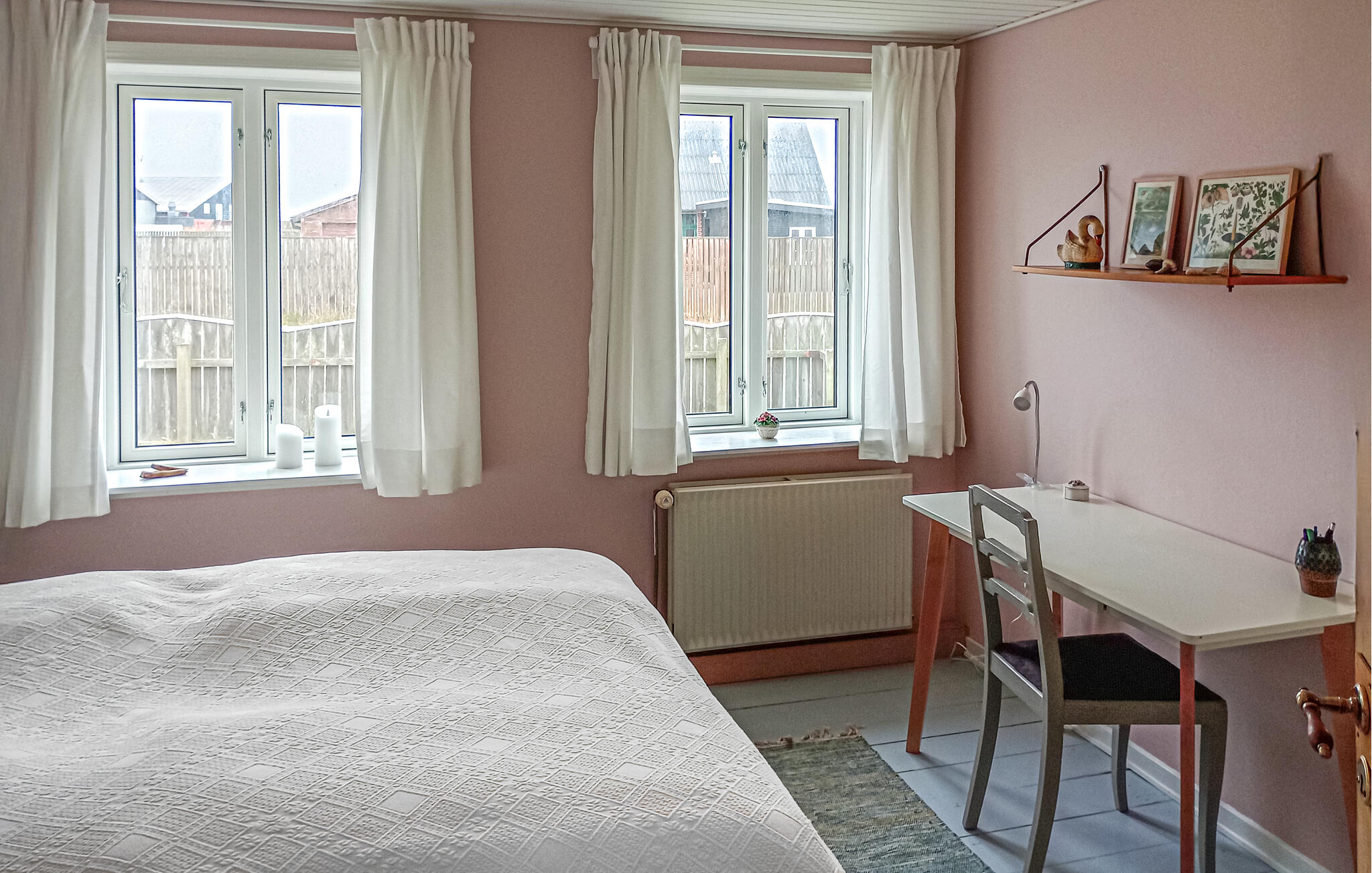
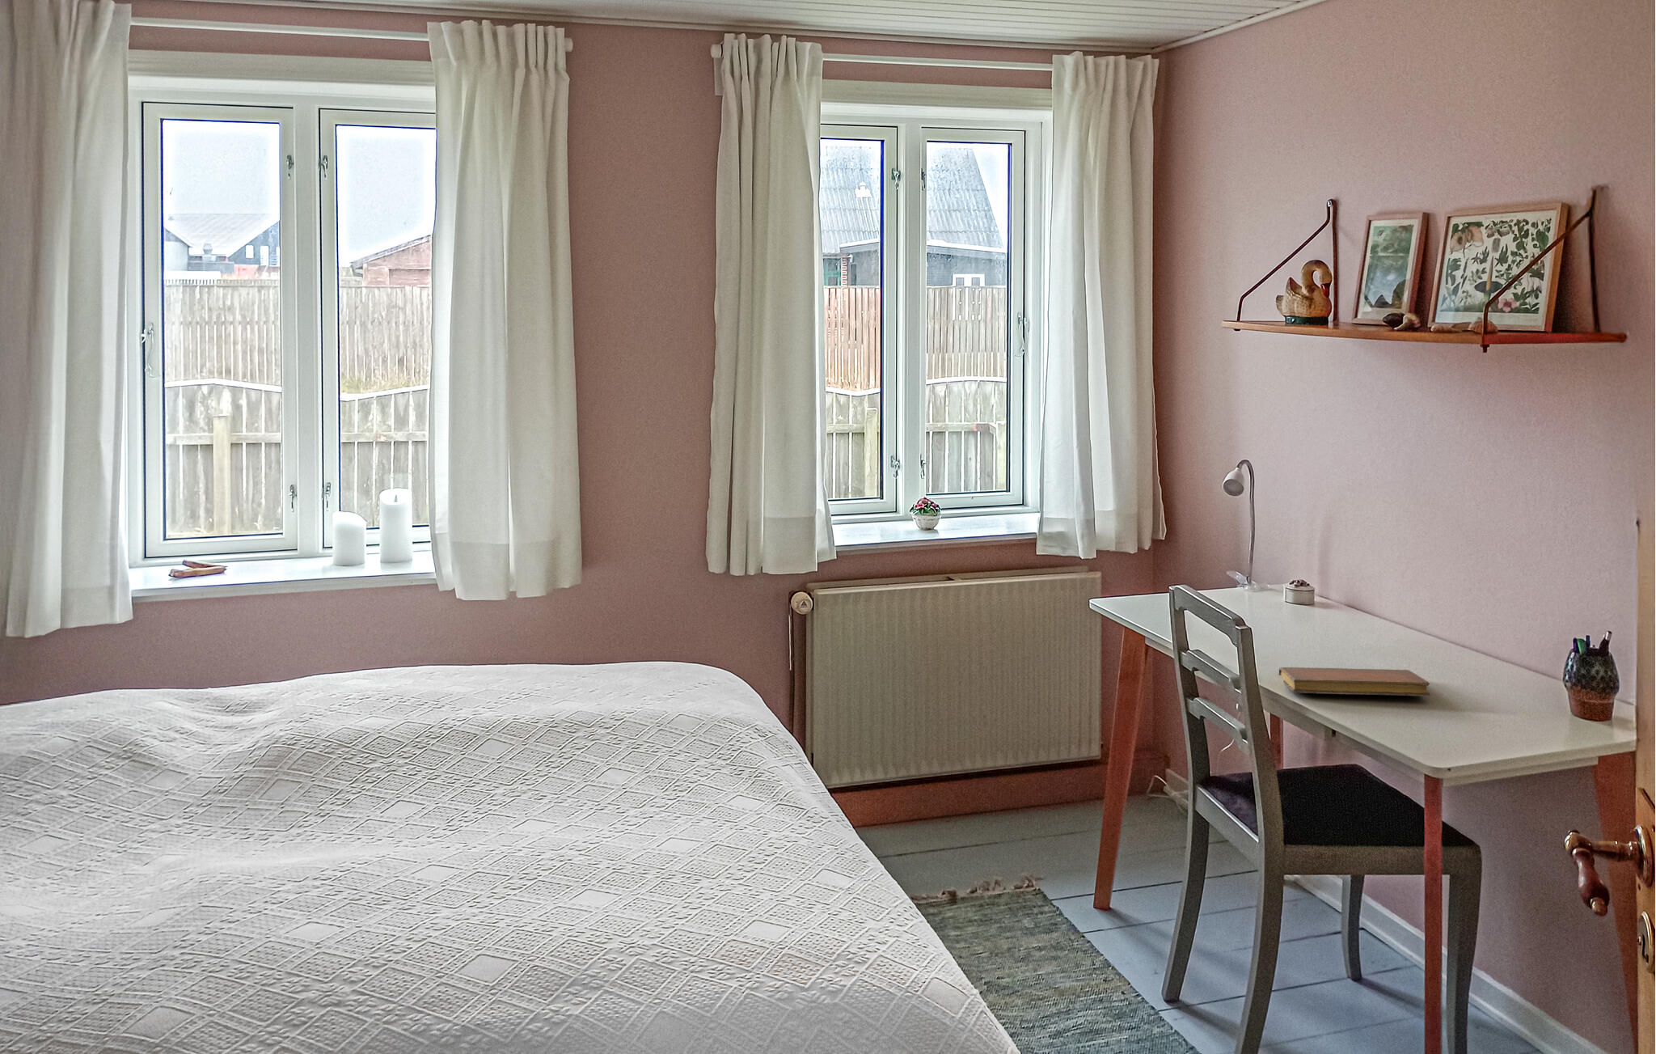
+ notebook [1278,666,1430,698]
